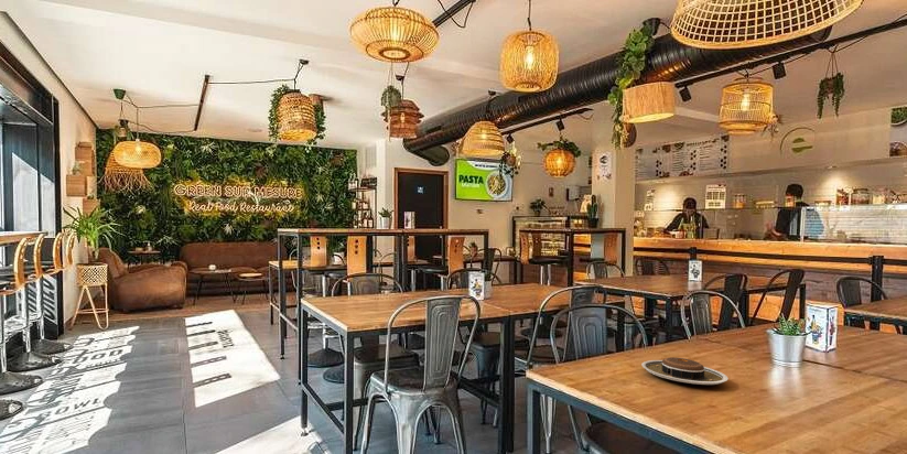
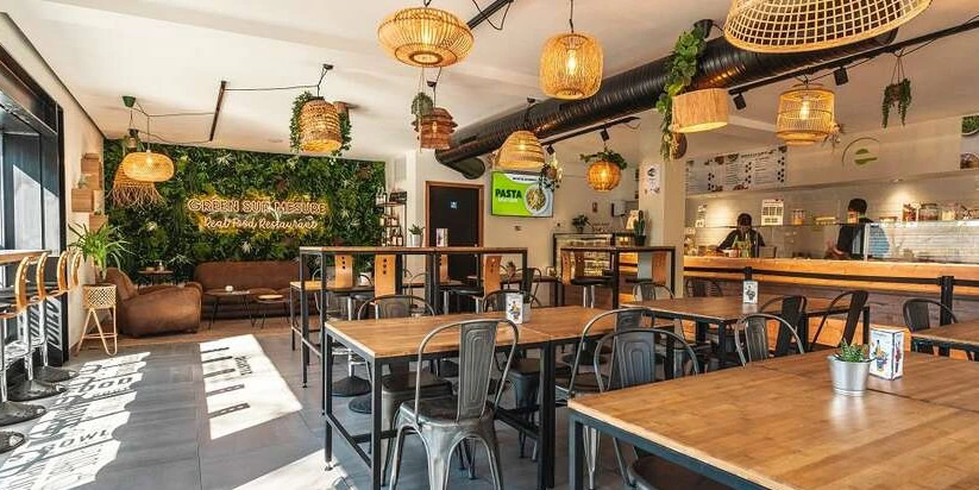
- plate [640,356,728,386]
